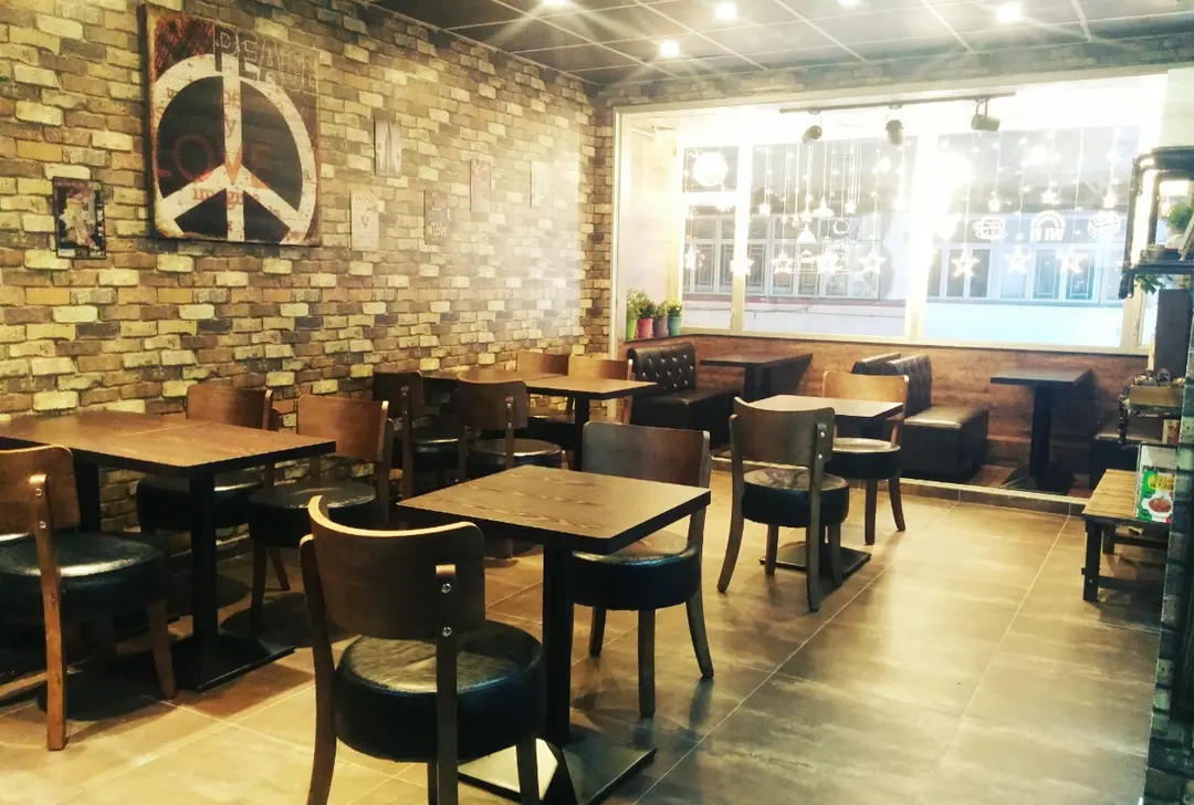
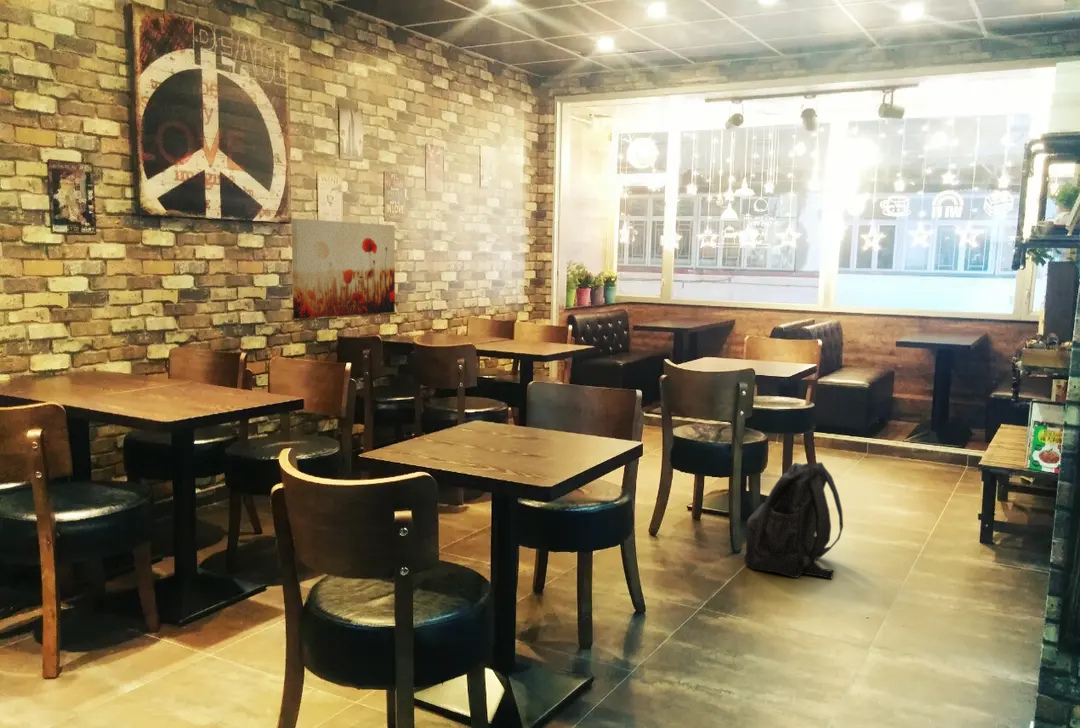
+ wall art [291,218,396,320]
+ backpack [743,461,844,580]
